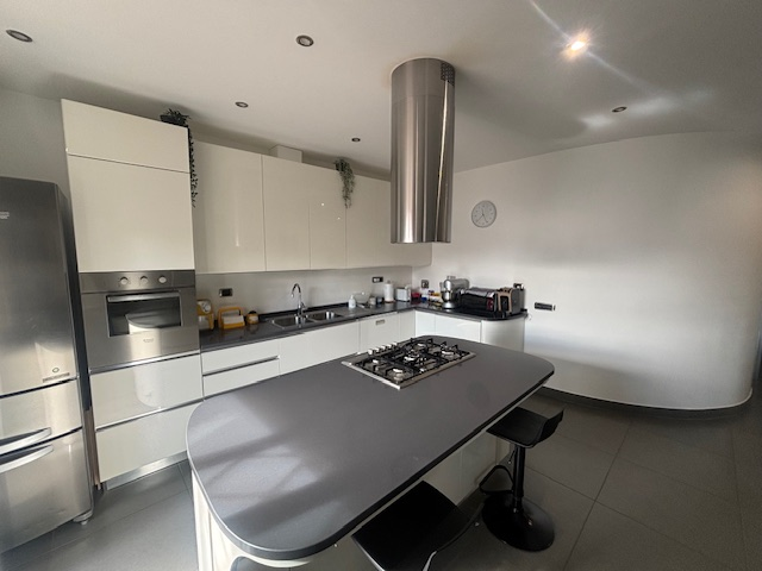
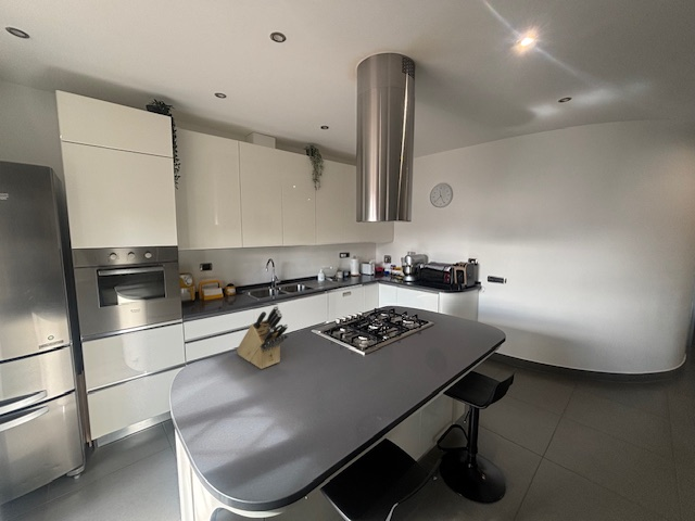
+ knife block [236,305,289,370]
